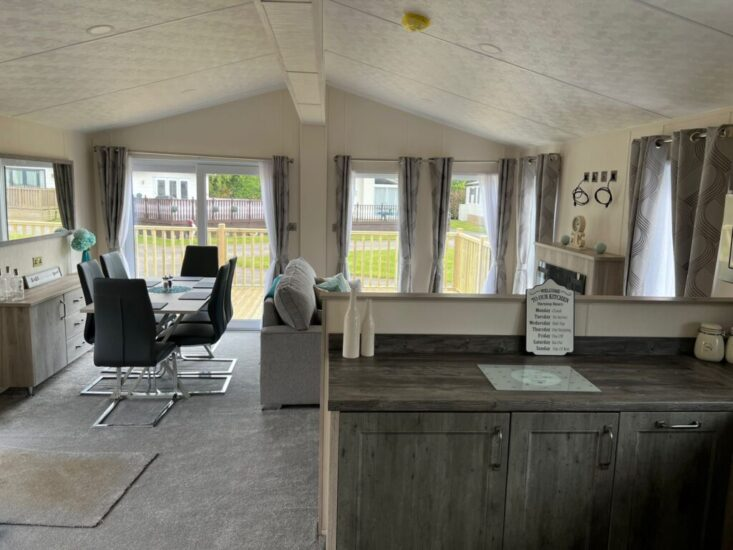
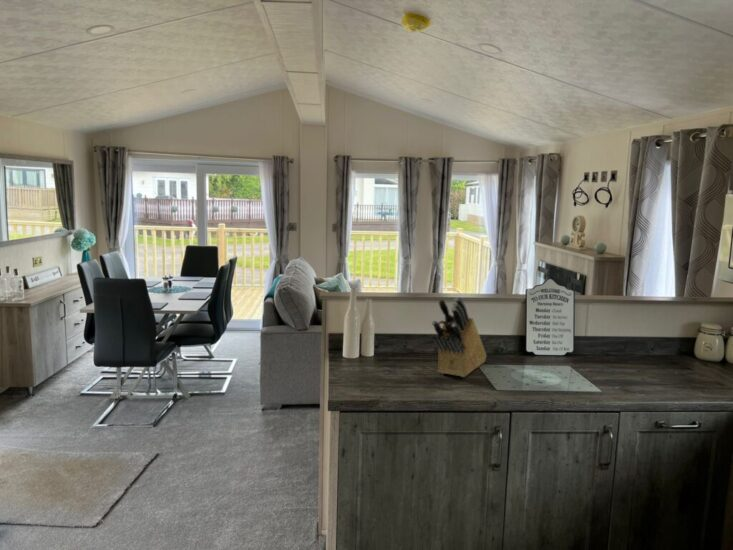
+ knife block [430,296,488,378]
